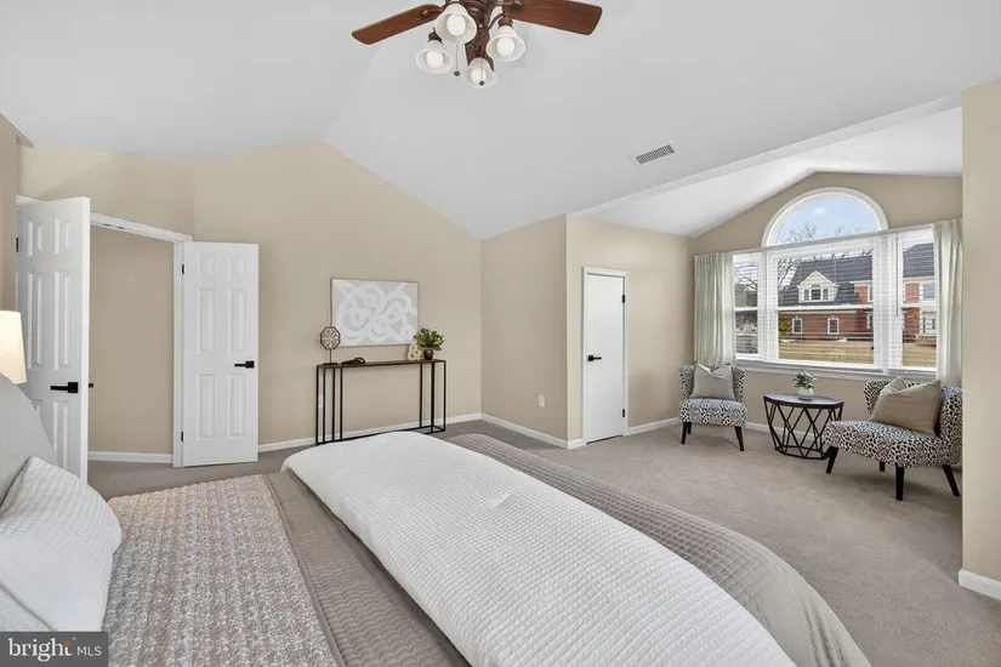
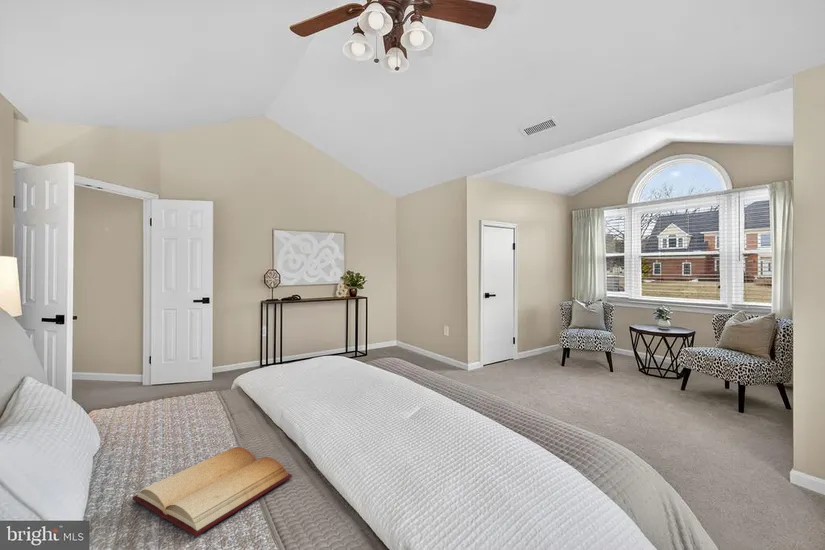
+ bible [132,446,293,538]
